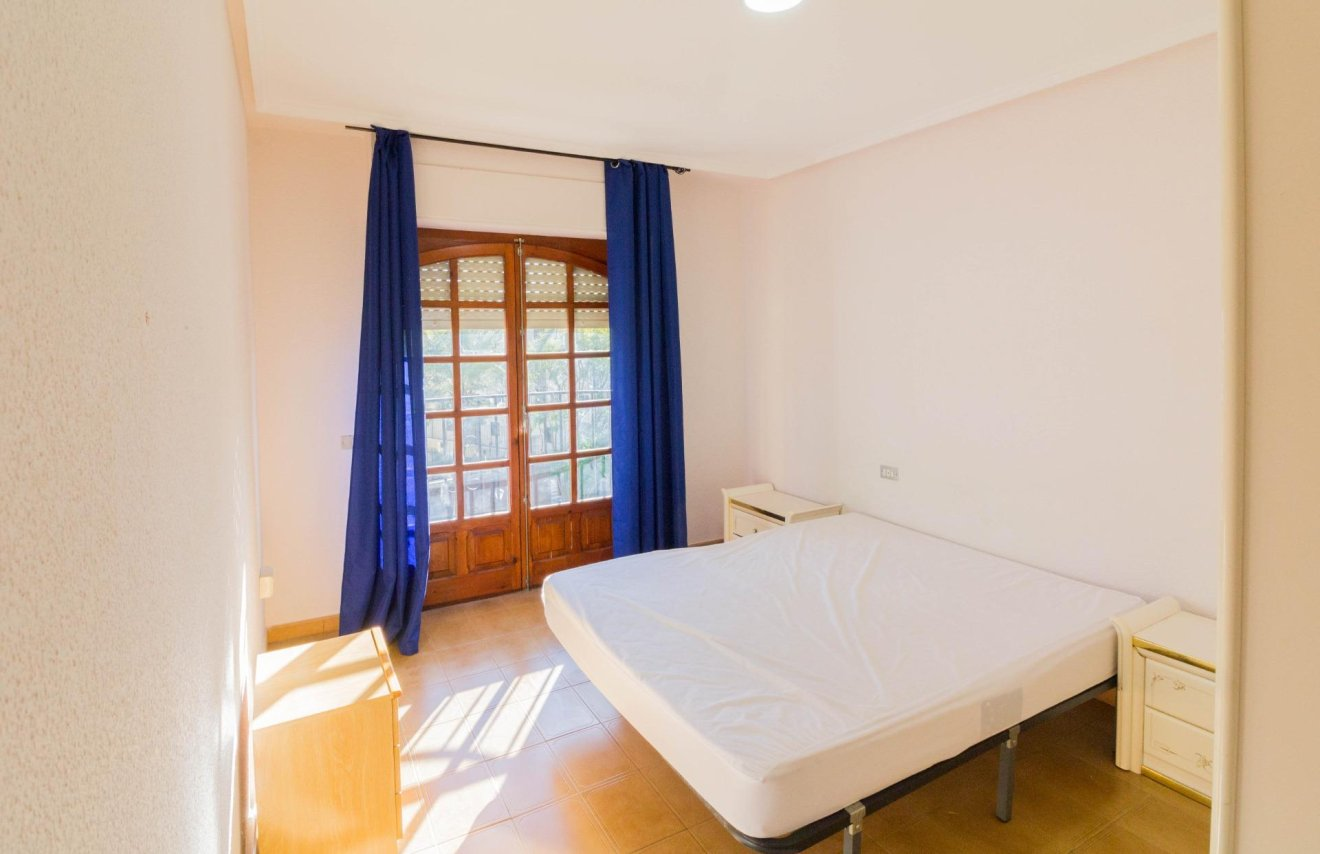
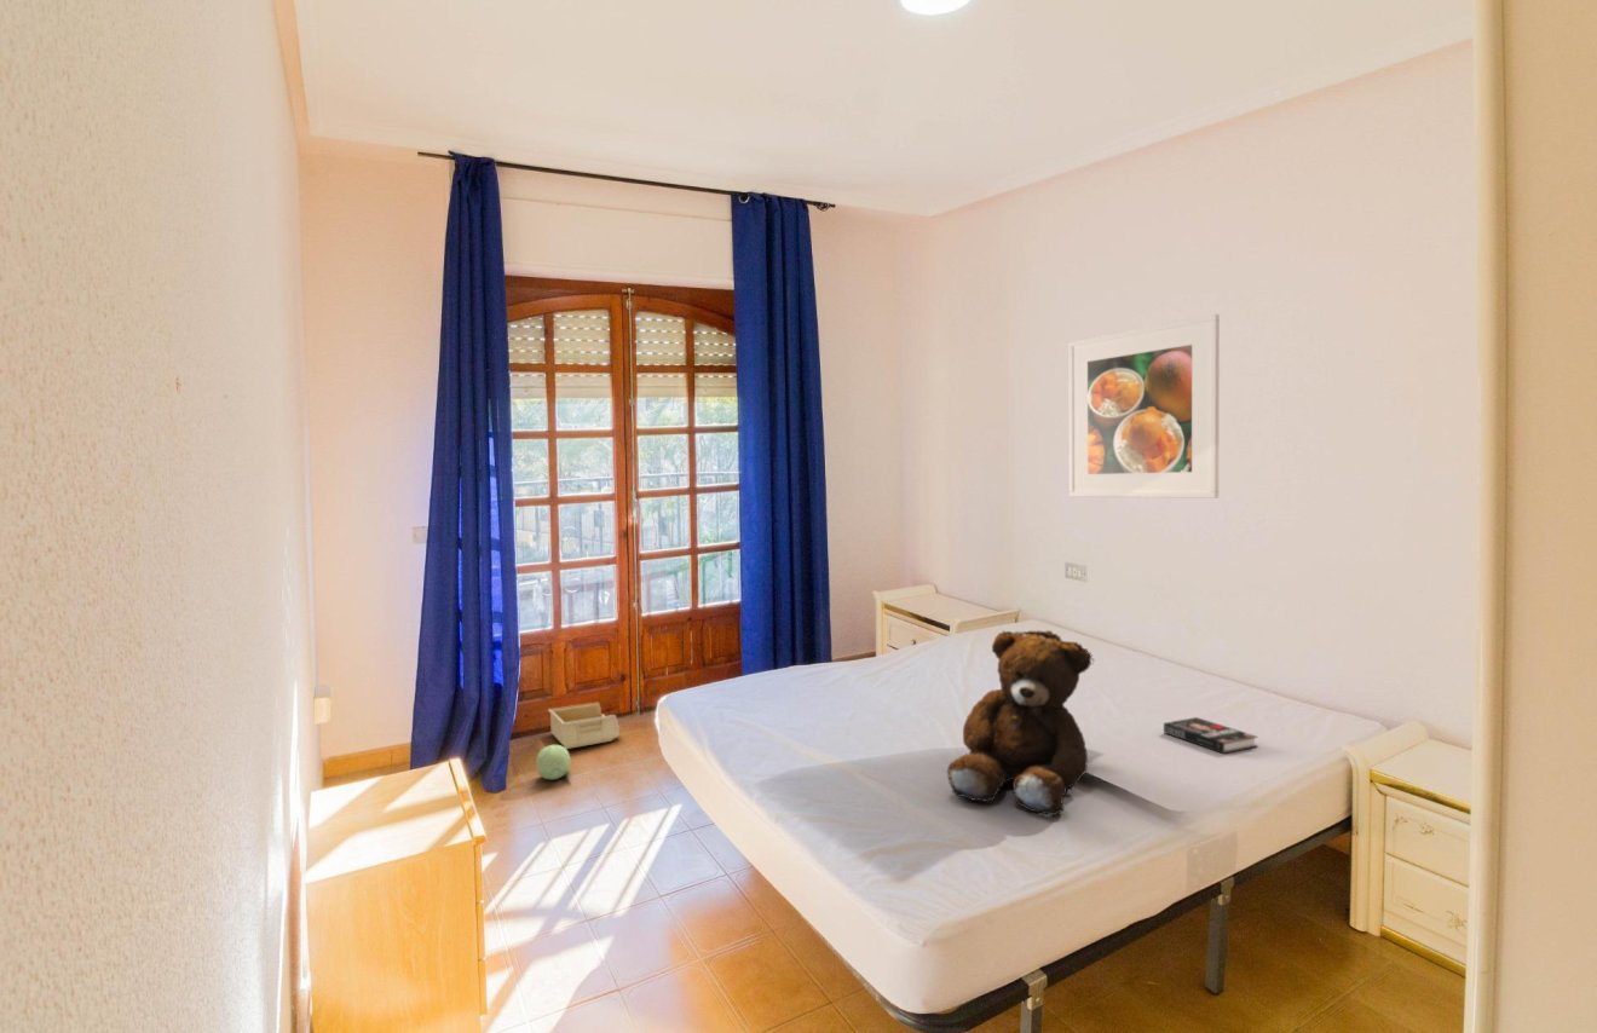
+ storage bin [547,702,621,750]
+ plush toy [535,744,571,780]
+ book [1163,716,1258,755]
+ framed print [1067,312,1221,500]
+ teddy bear [946,629,1096,816]
